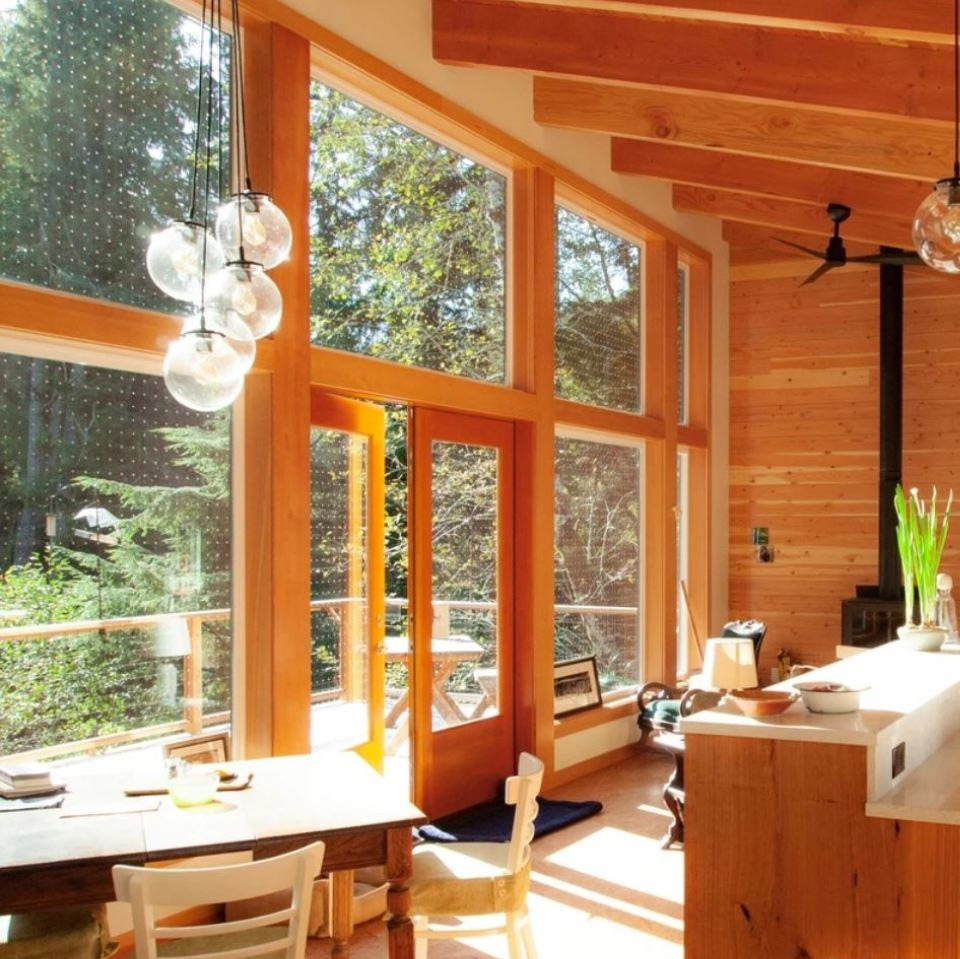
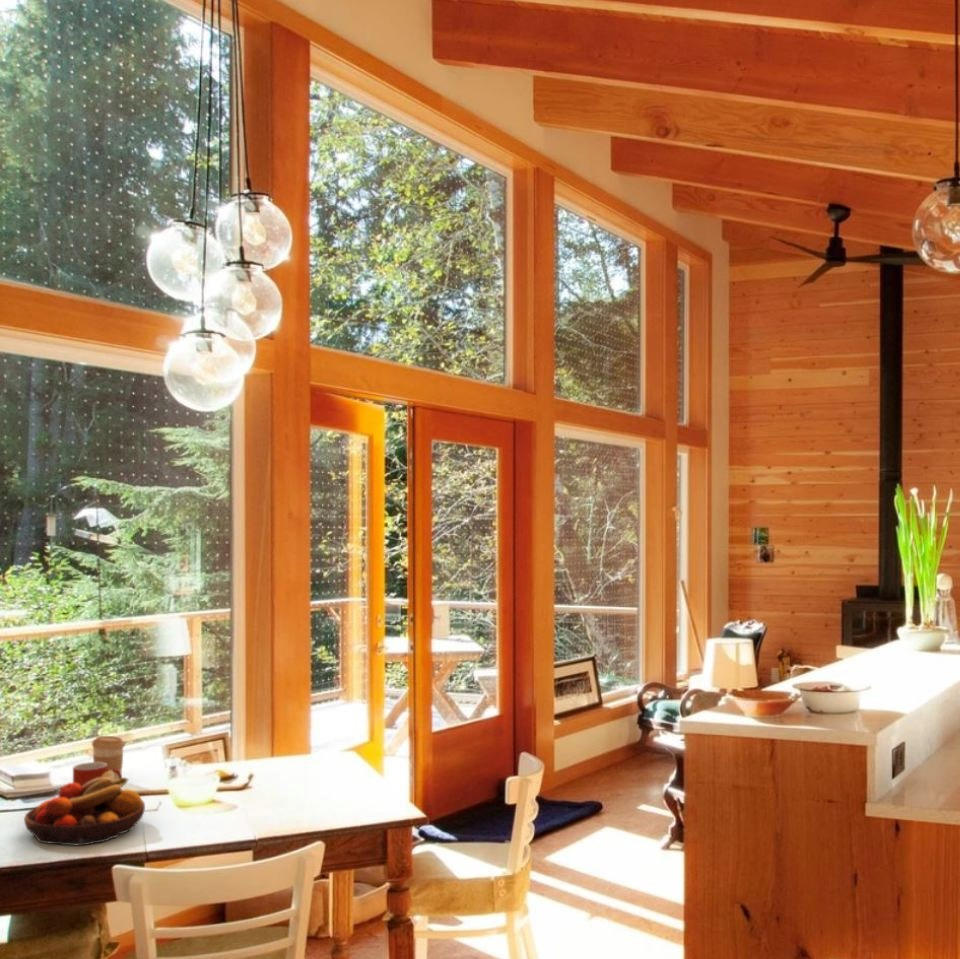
+ fruit bowl [23,770,146,847]
+ mug [72,761,123,787]
+ coffee cup [91,735,126,780]
